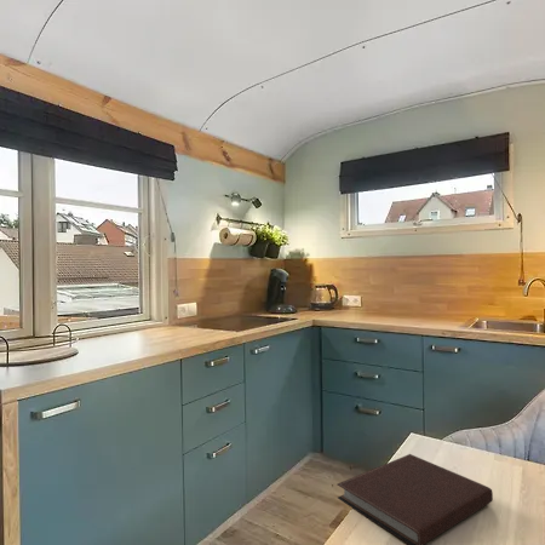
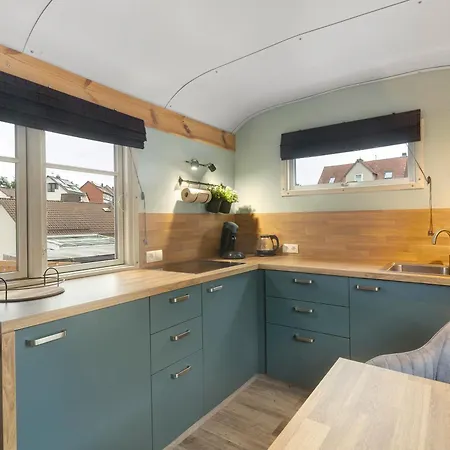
- notebook [337,453,494,545]
